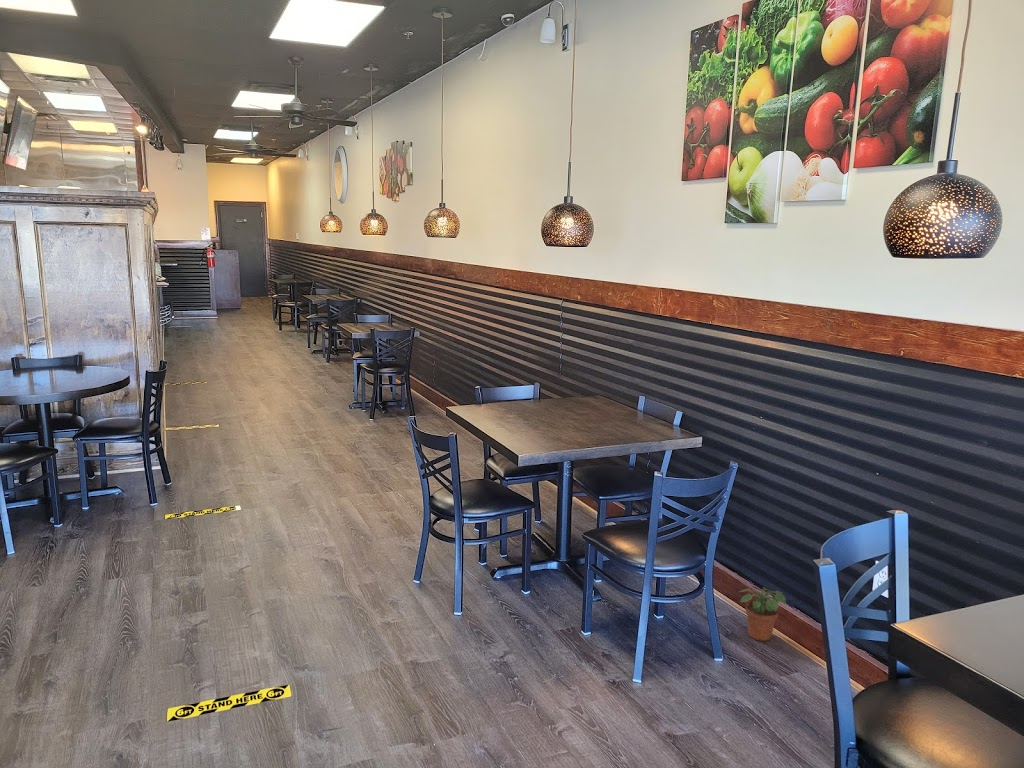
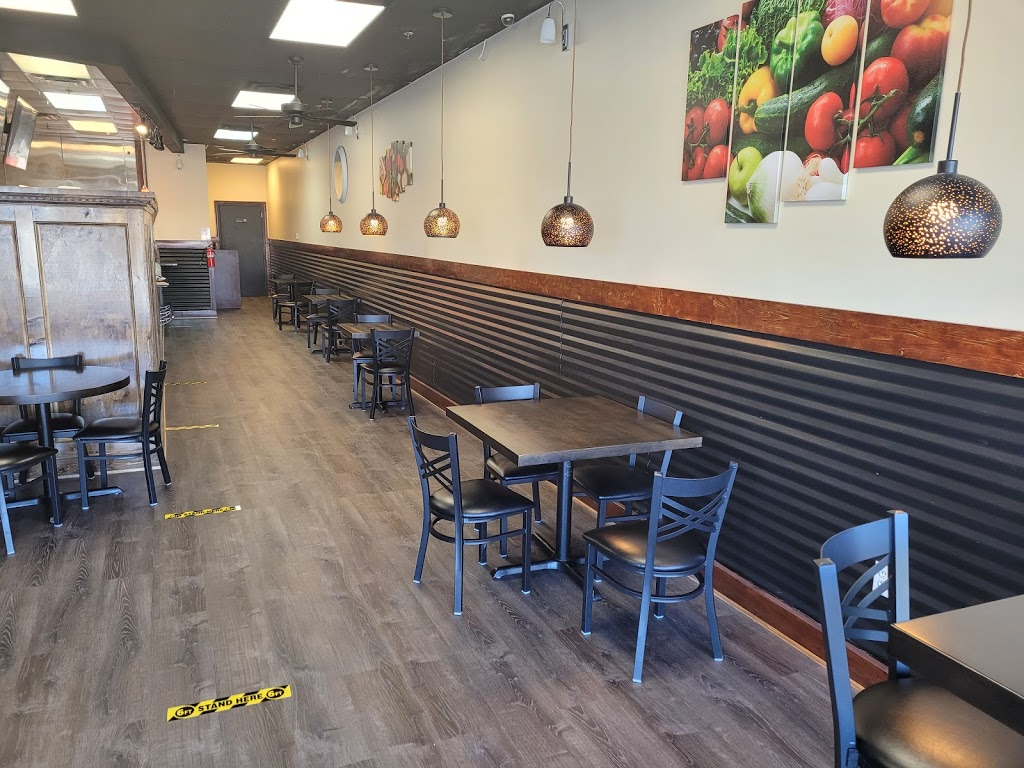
- potted plant [738,586,787,642]
